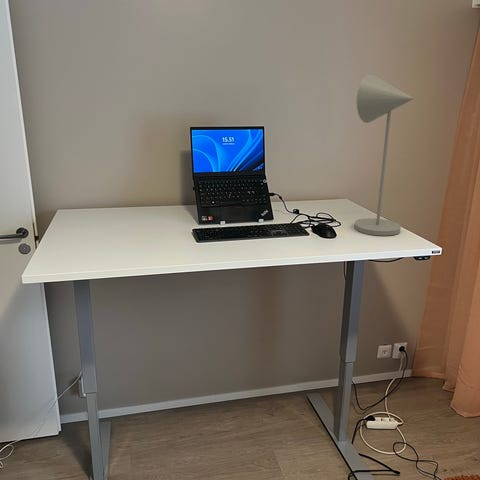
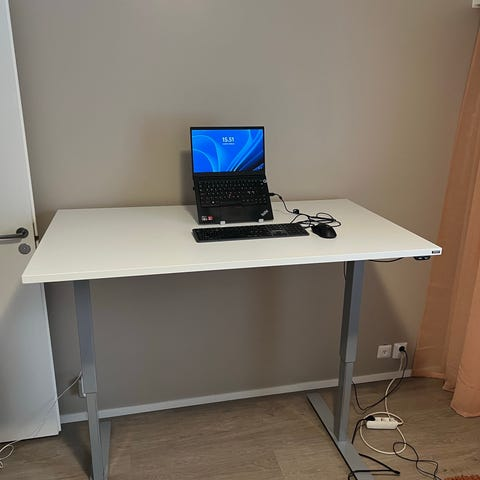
- desk lamp [353,73,415,237]
